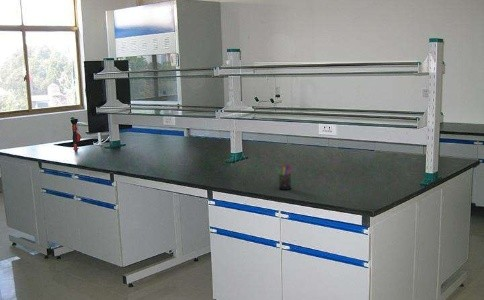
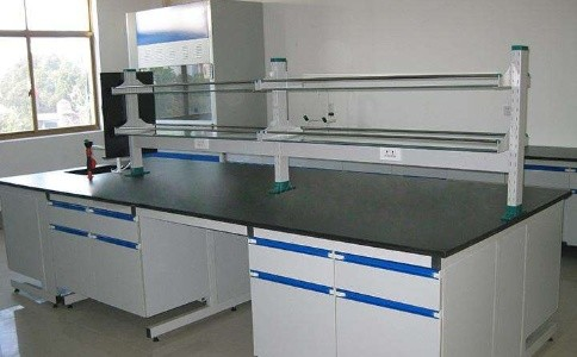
- pen holder [274,162,292,191]
